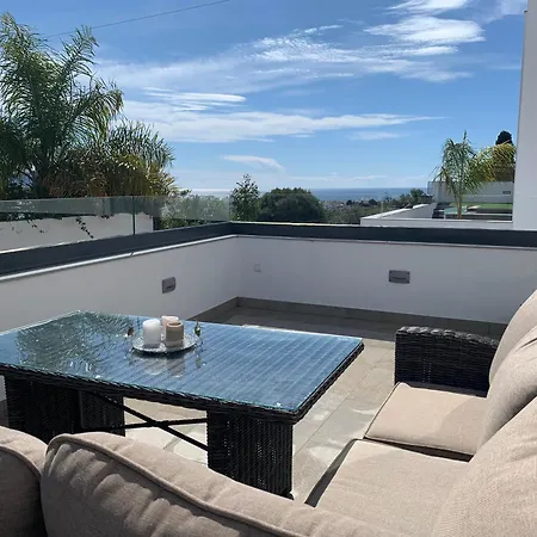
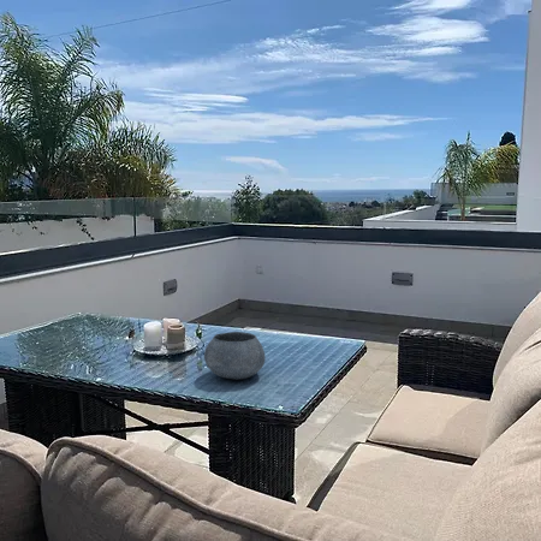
+ bowl [203,331,266,381]
